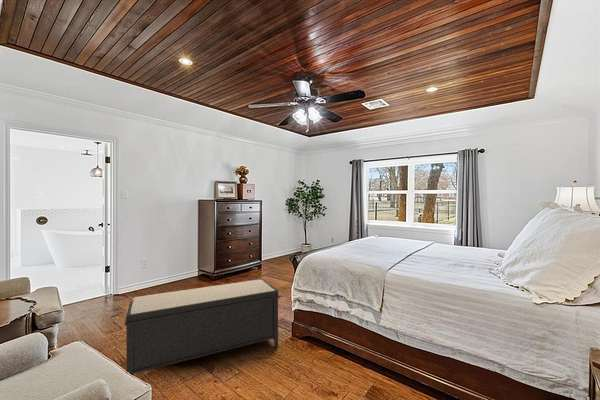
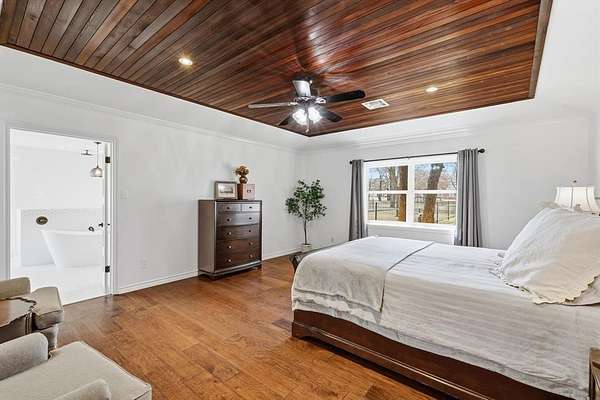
- bench [124,279,281,376]
